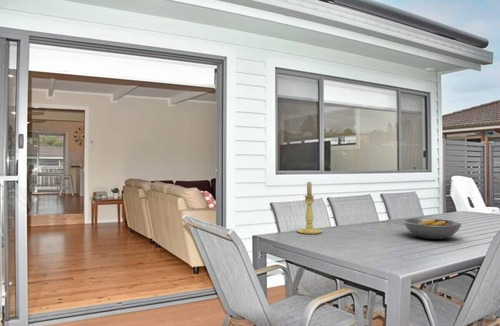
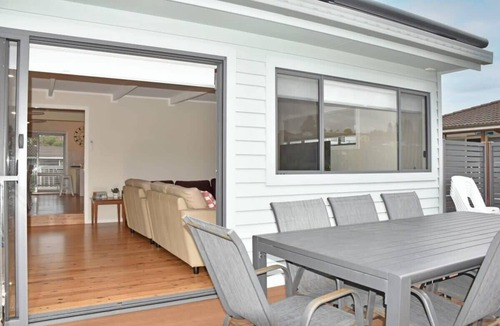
- fruit bowl [402,217,462,240]
- candle holder [296,181,323,235]
